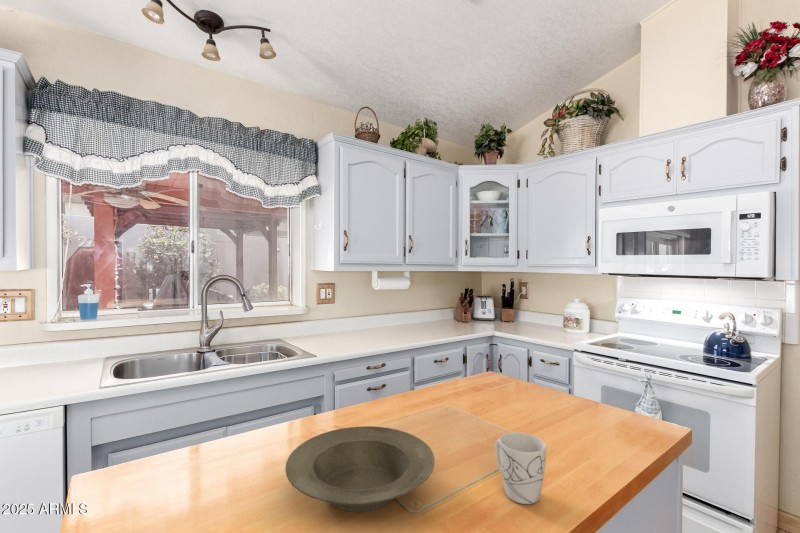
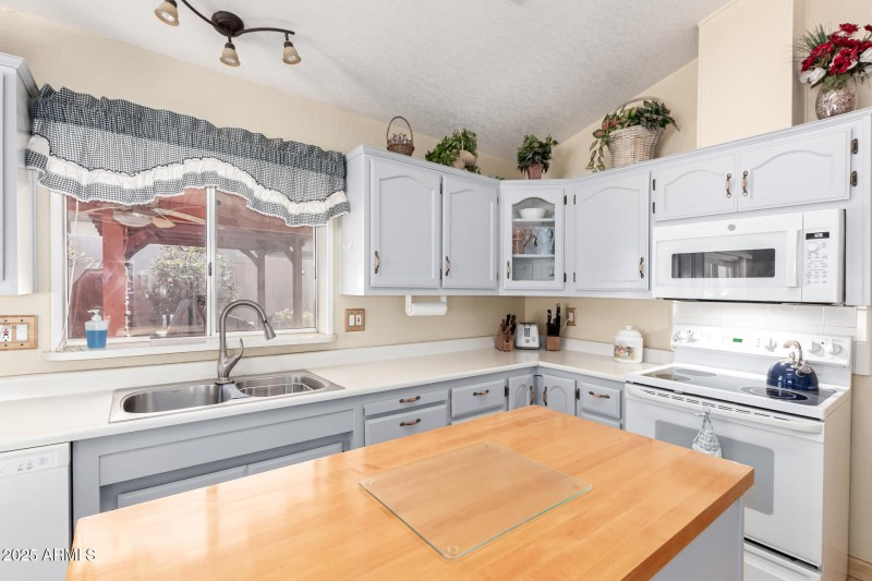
- bowl [284,425,436,513]
- mug [494,431,547,505]
